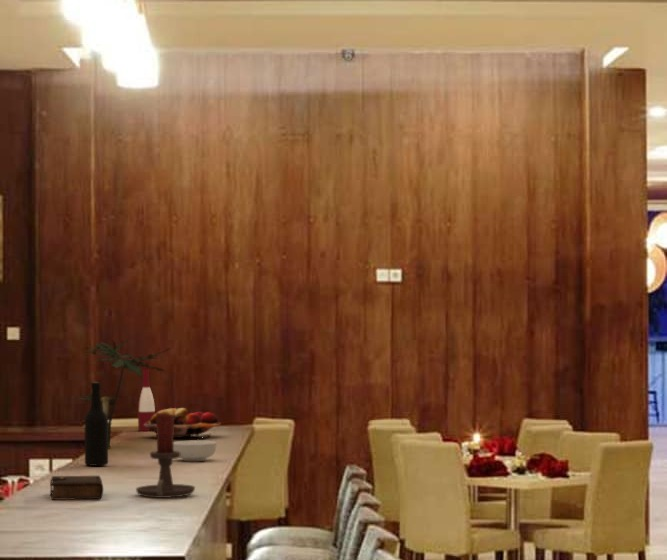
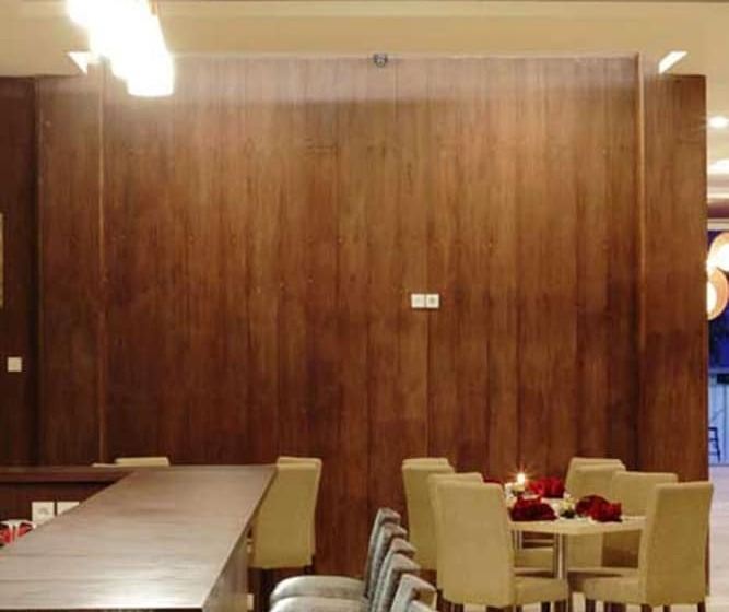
- book [49,475,105,501]
- candle holder [135,412,196,499]
- cereal bowl [173,439,217,462]
- alcohol [137,368,156,432]
- plant [72,340,172,450]
- fruit basket [144,407,222,440]
- bottle [83,381,109,467]
